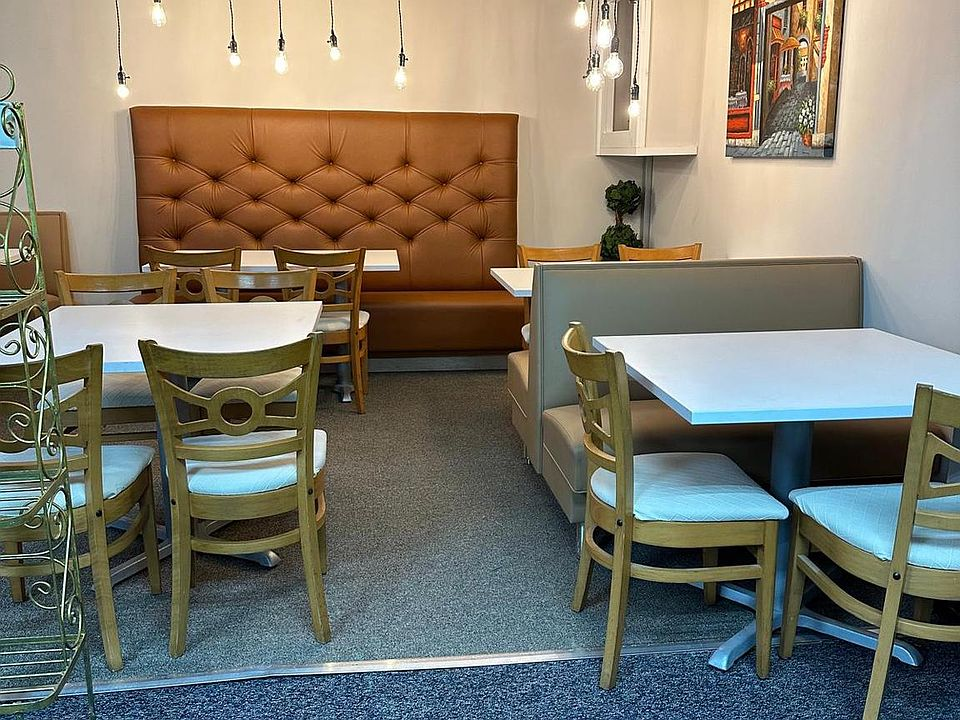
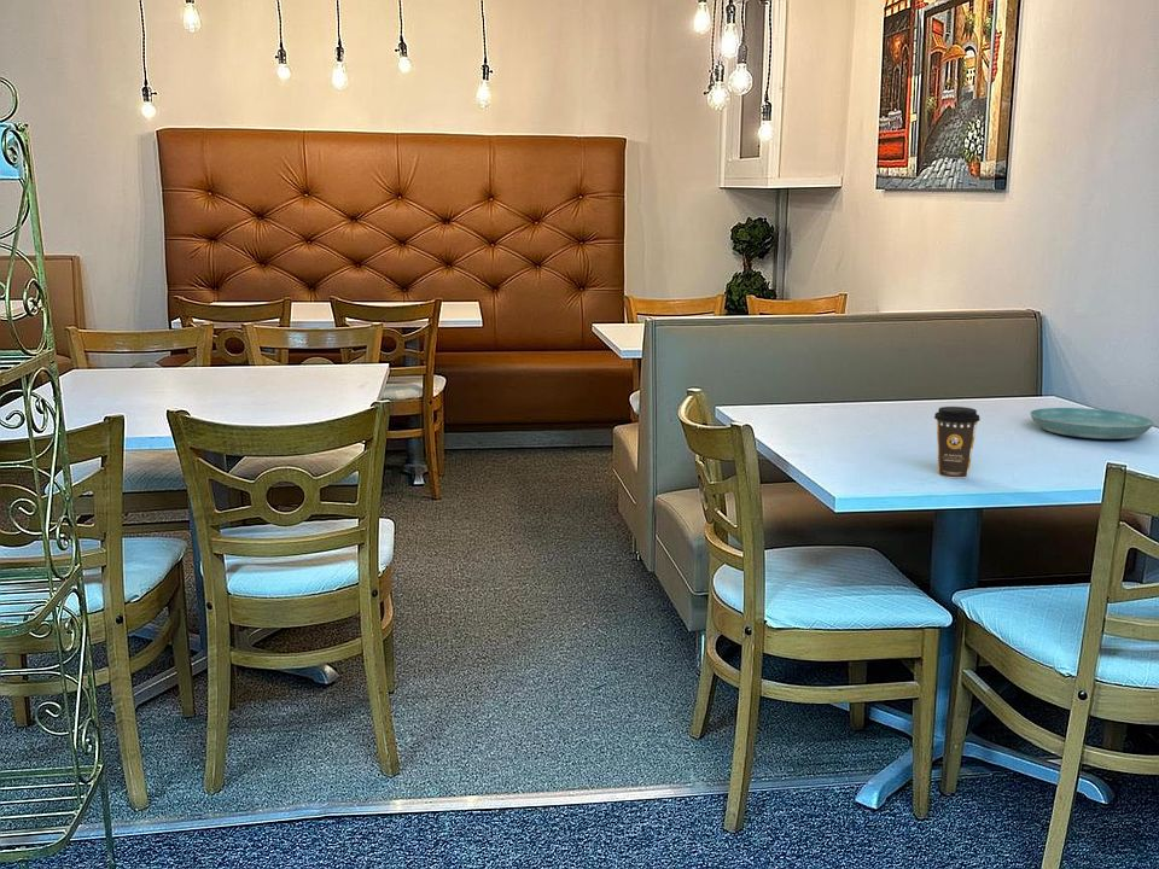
+ saucer [1029,407,1155,441]
+ coffee cup [933,406,982,479]
